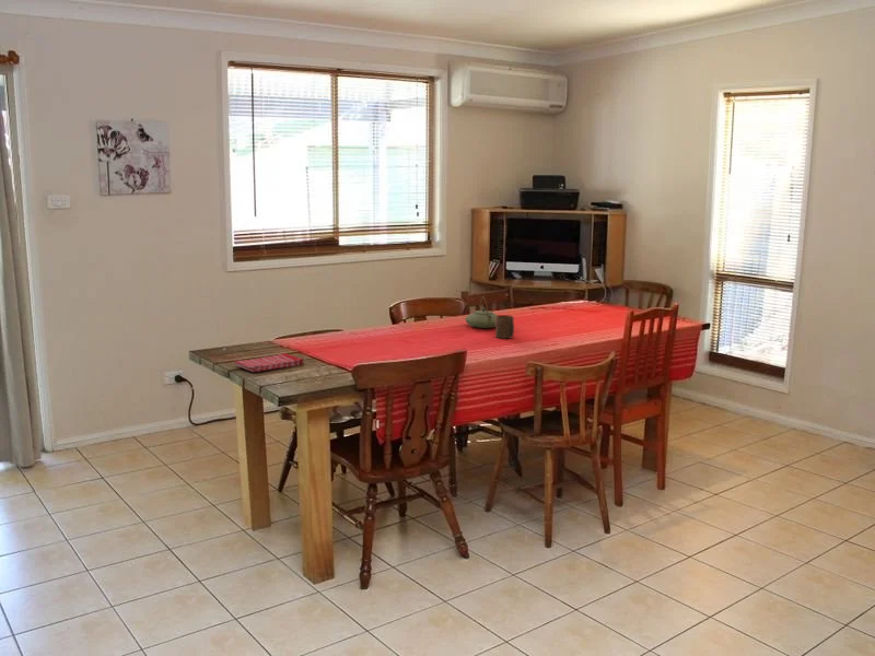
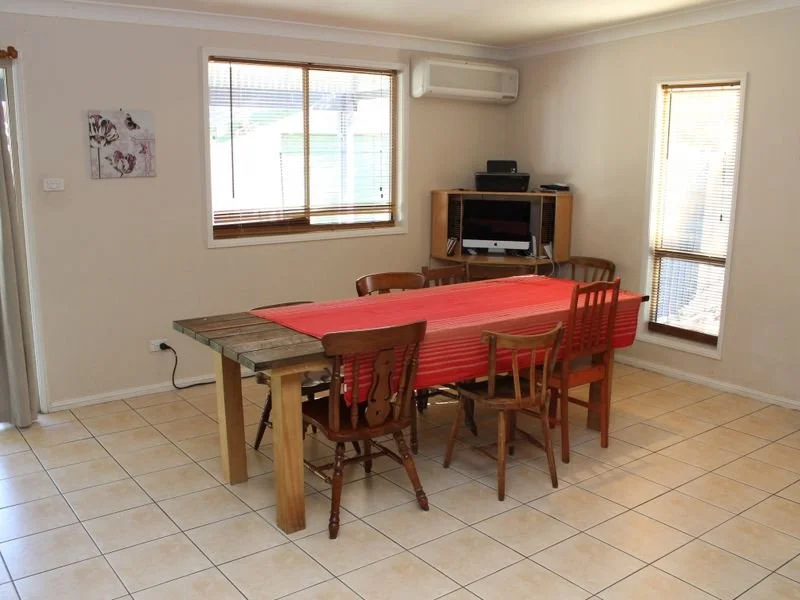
- dish towel [233,352,305,373]
- teapot [464,296,499,329]
- cup [494,314,515,339]
